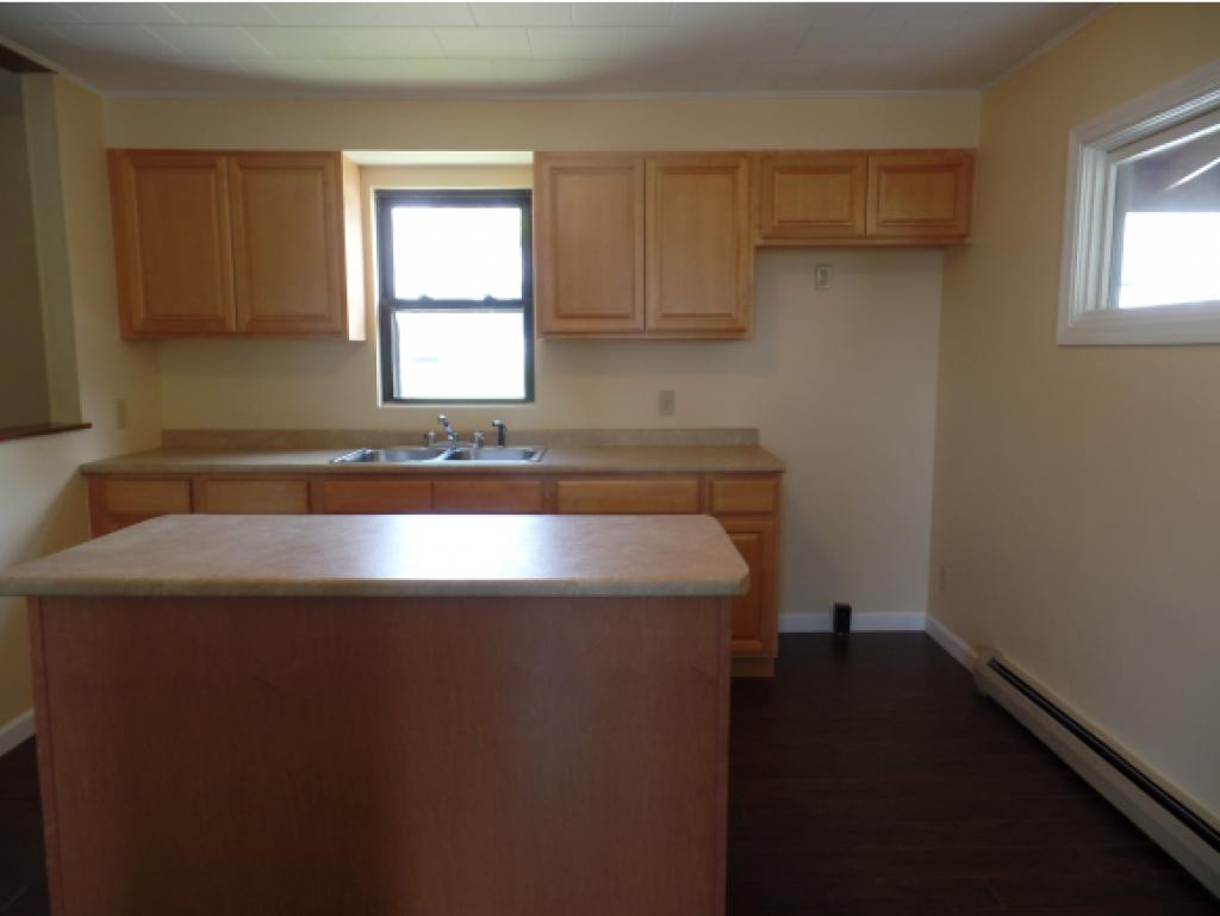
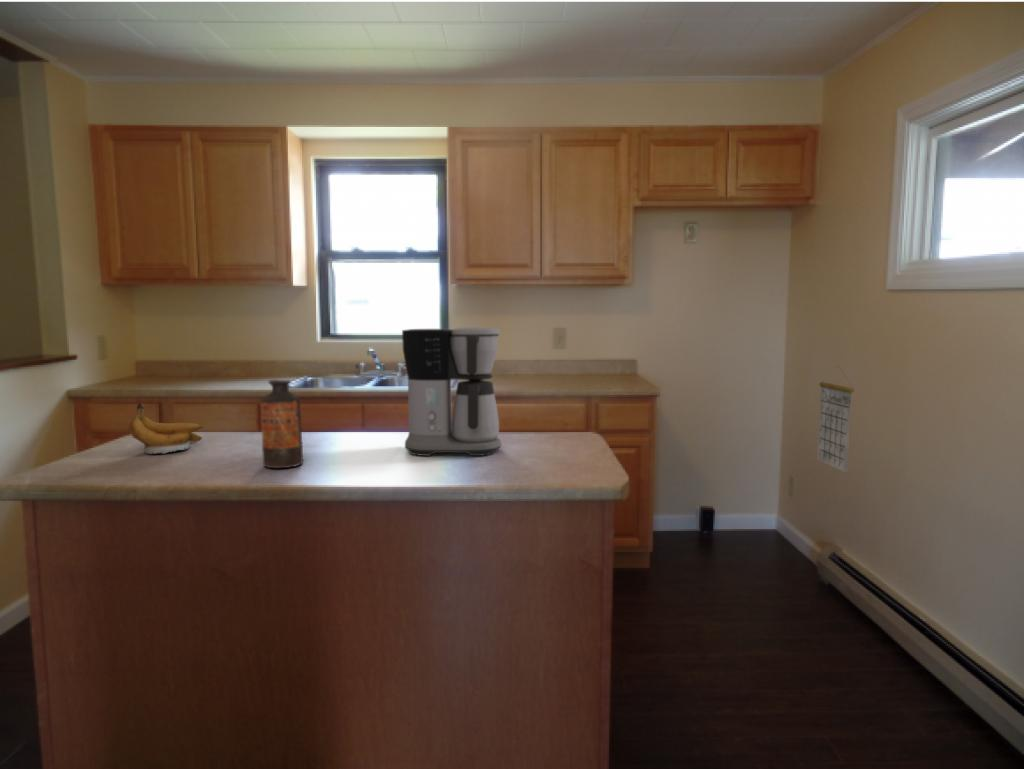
+ bottle [260,379,304,469]
+ calendar [816,364,855,474]
+ coffee maker [401,326,503,457]
+ banana [127,402,204,455]
